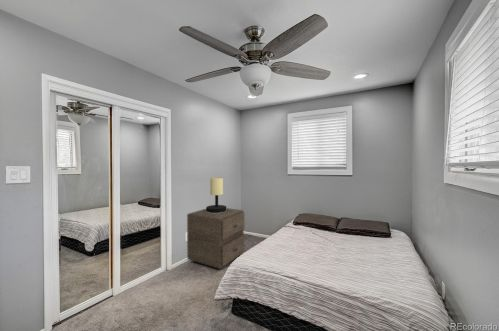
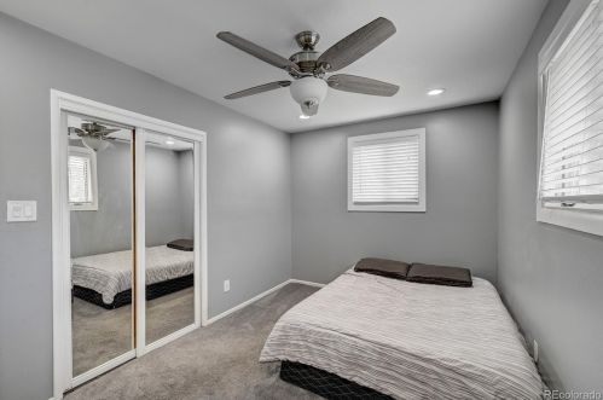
- filing cabinet [186,207,245,270]
- table lamp [205,177,227,213]
